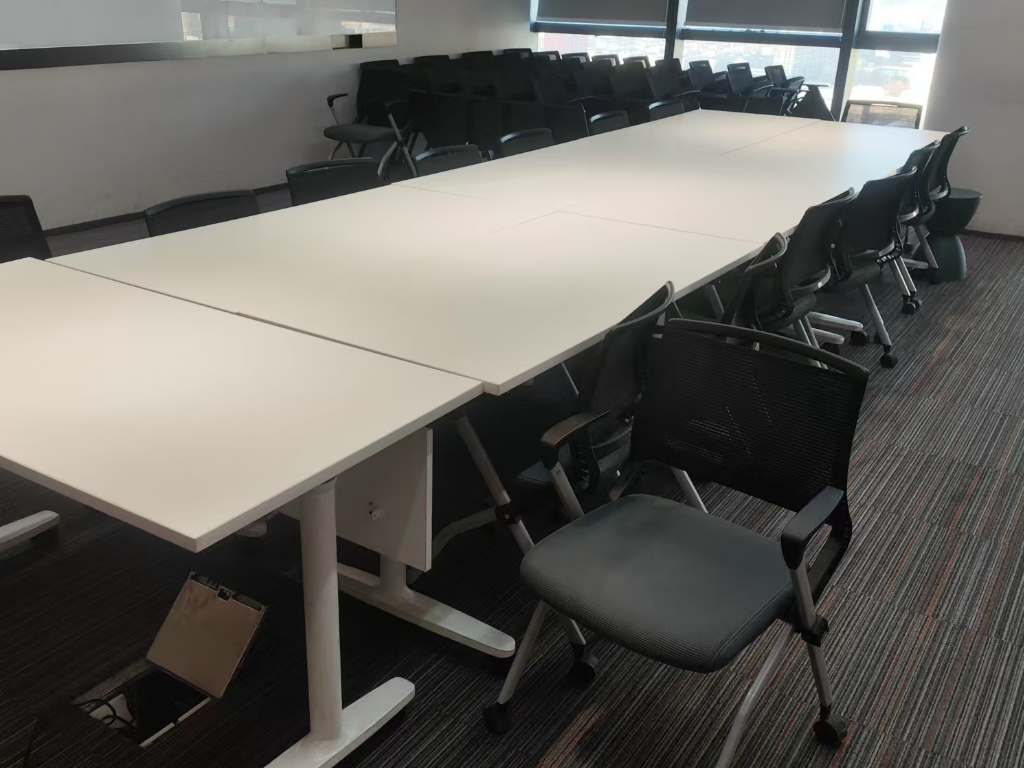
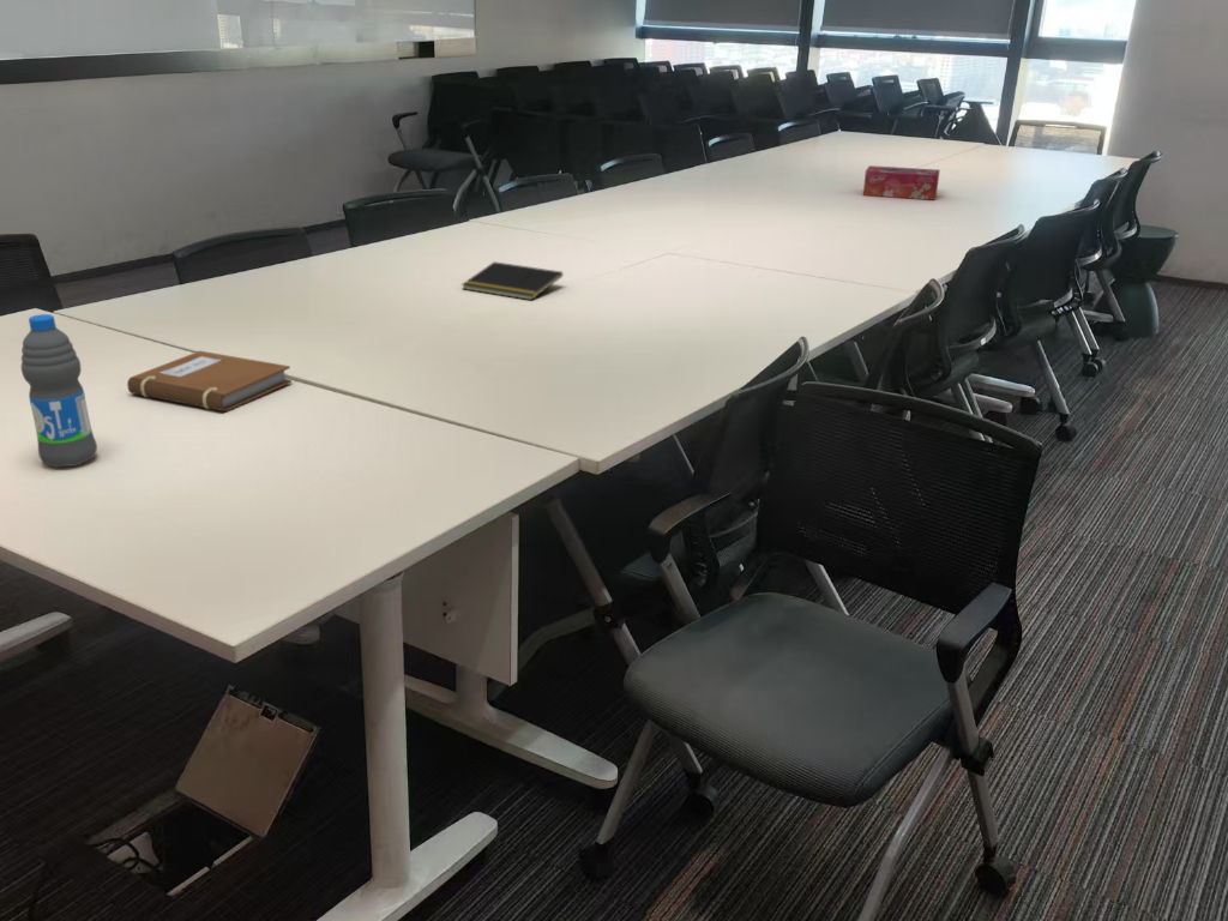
+ notepad [460,260,564,301]
+ tissue box [862,164,941,201]
+ water bottle [20,313,98,469]
+ notebook [126,350,293,413]
